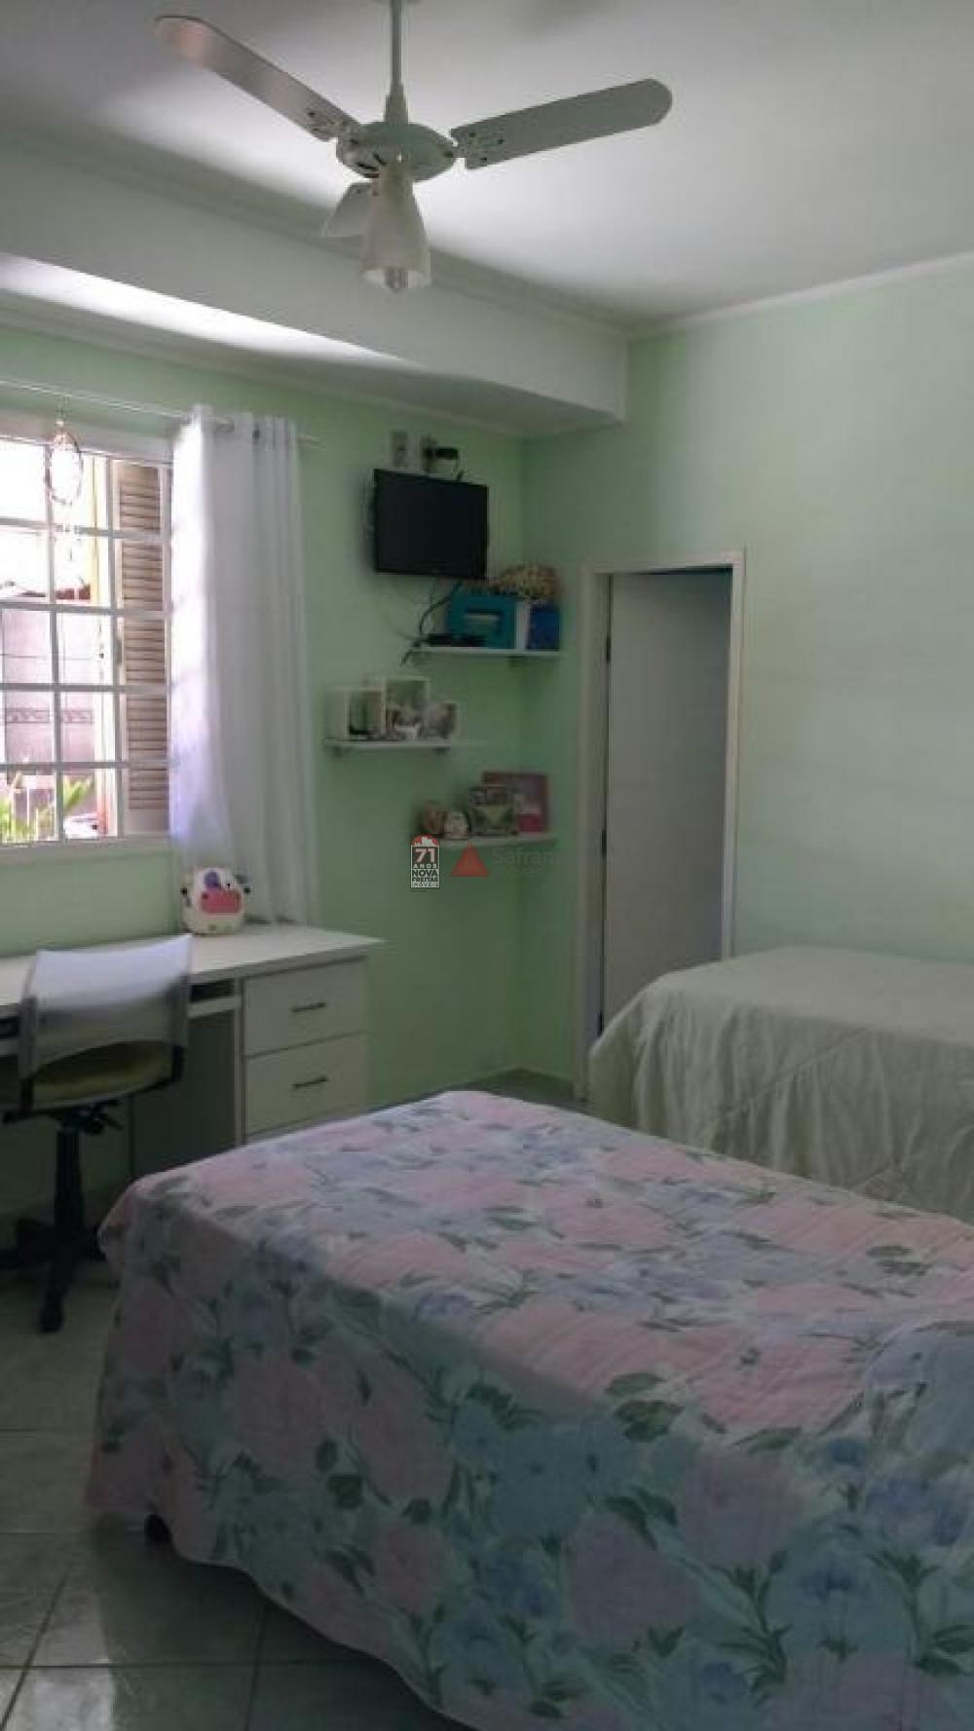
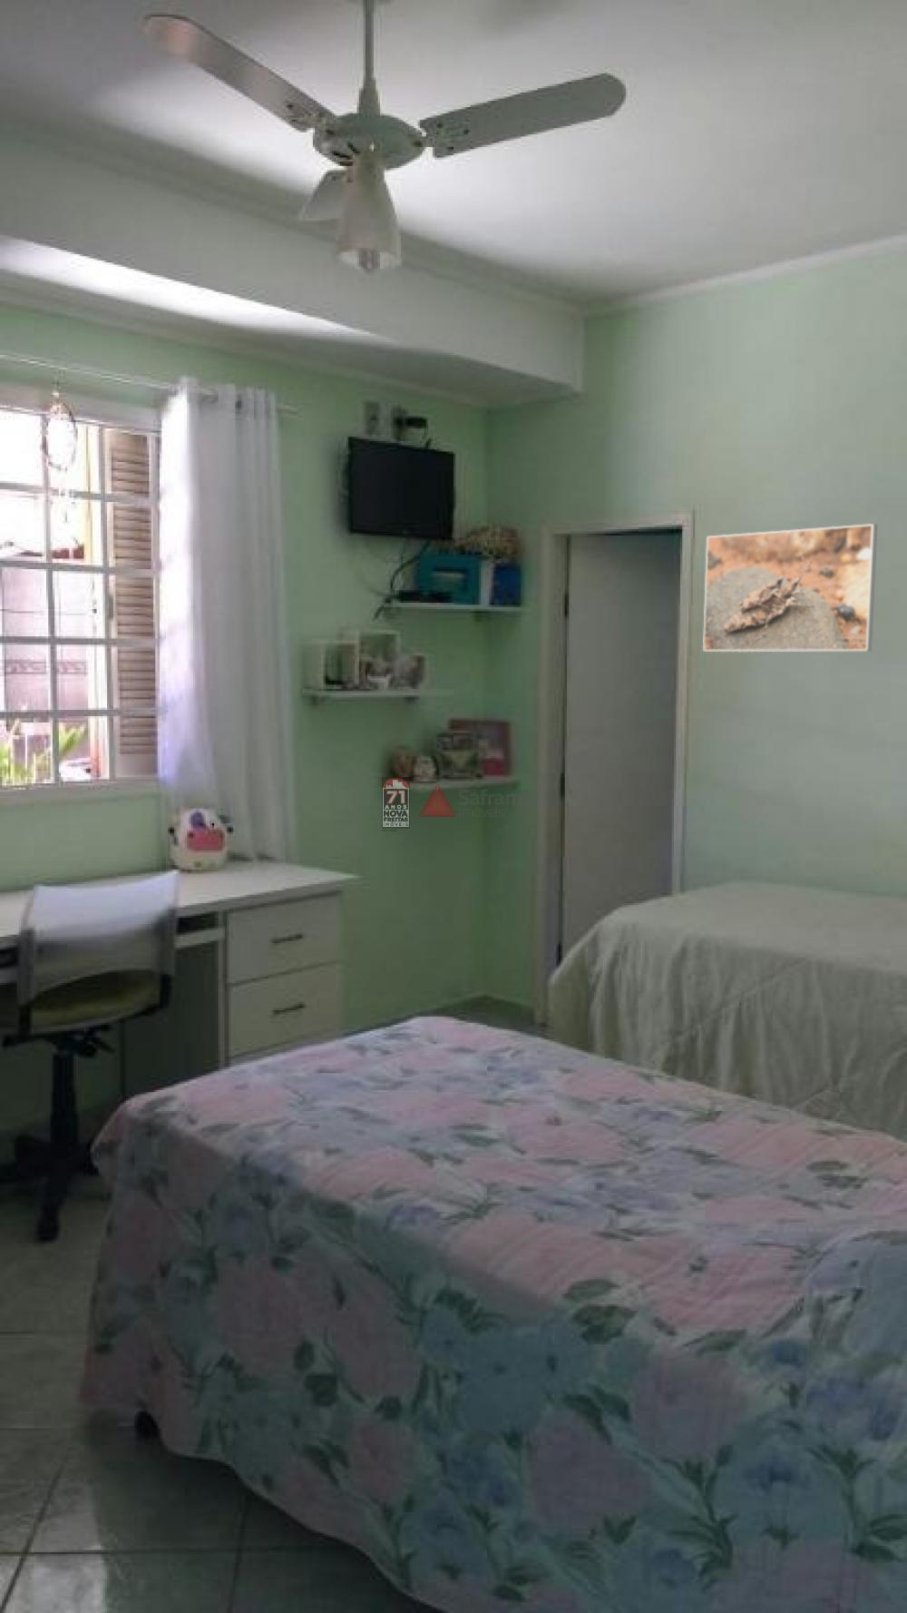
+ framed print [702,523,878,653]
